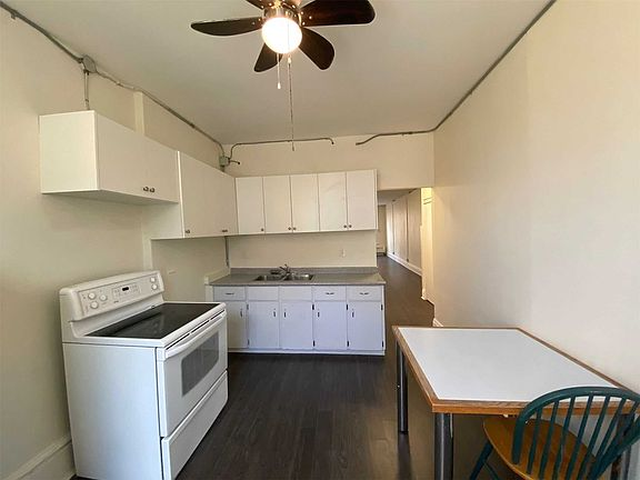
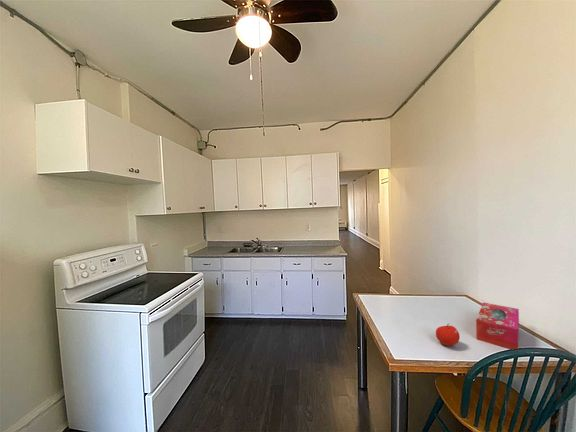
+ tissue box [475,301,520,350]
+ fruit [435,323,460,347]
